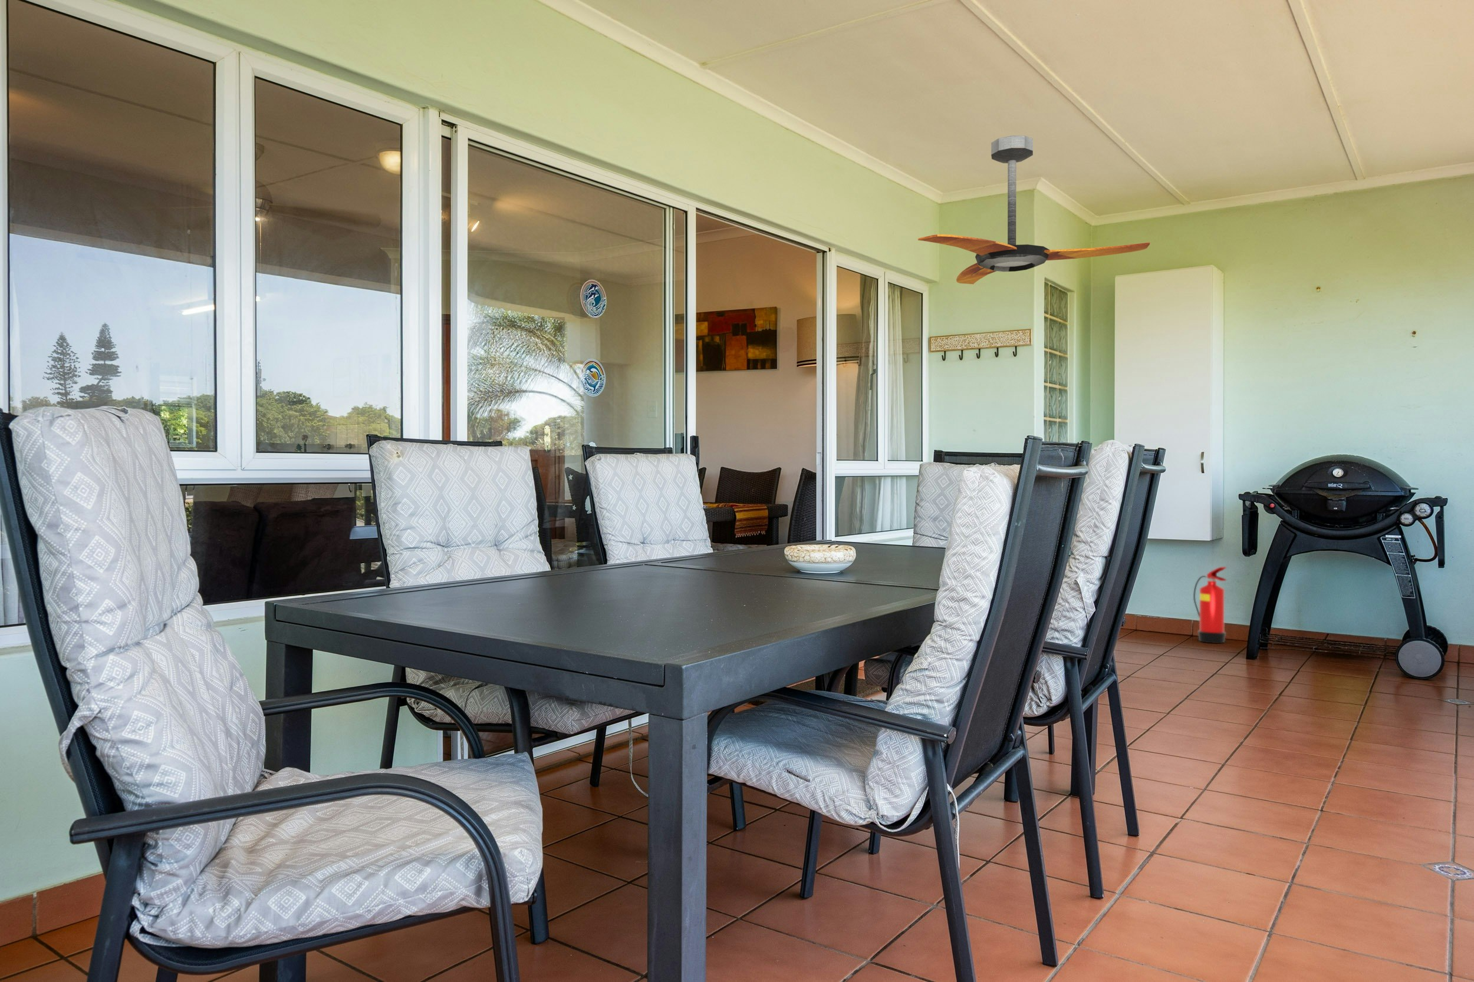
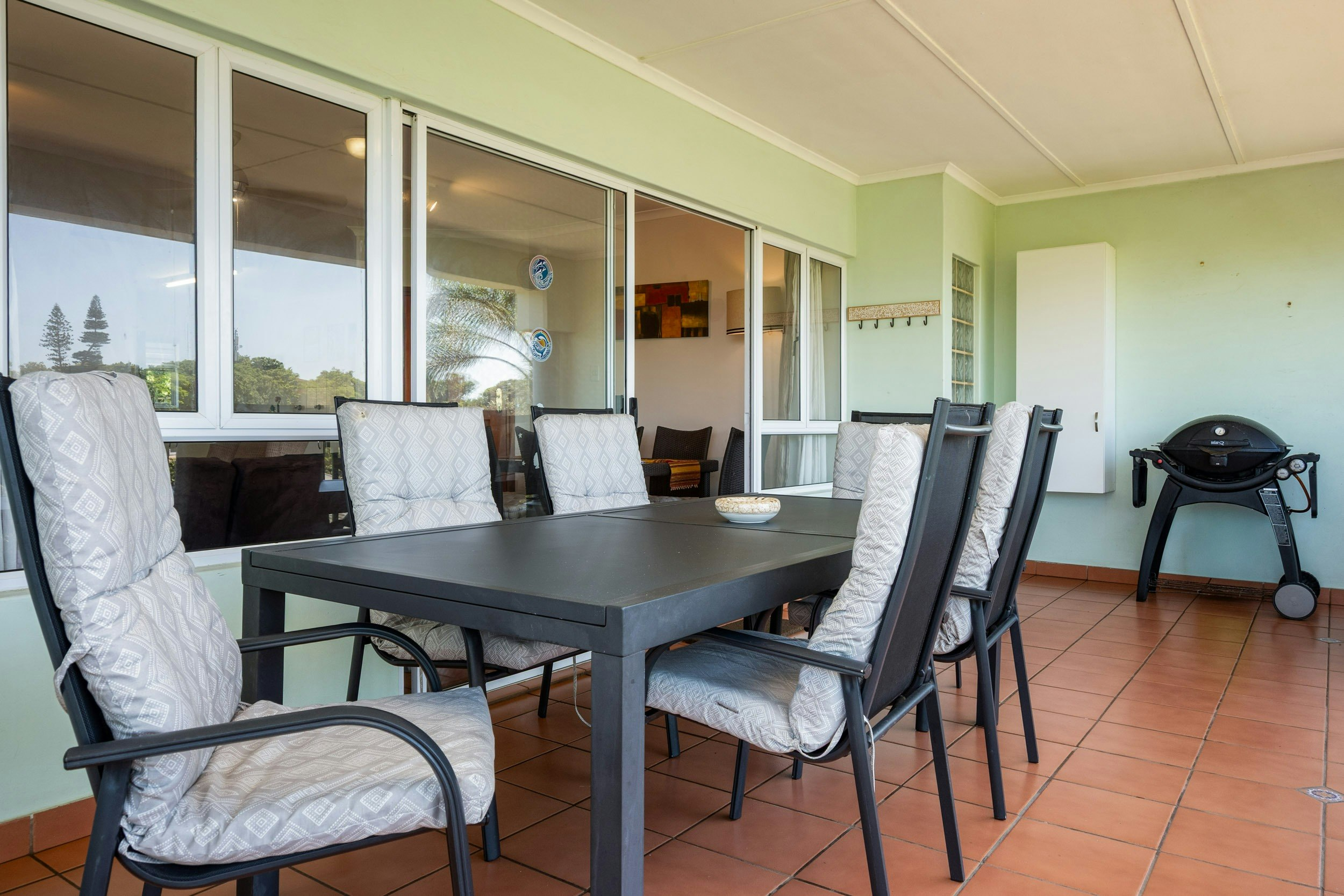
- ceiling fan [918,135,1150,285]
- fire extinguisher [1193,567,1227,643]
